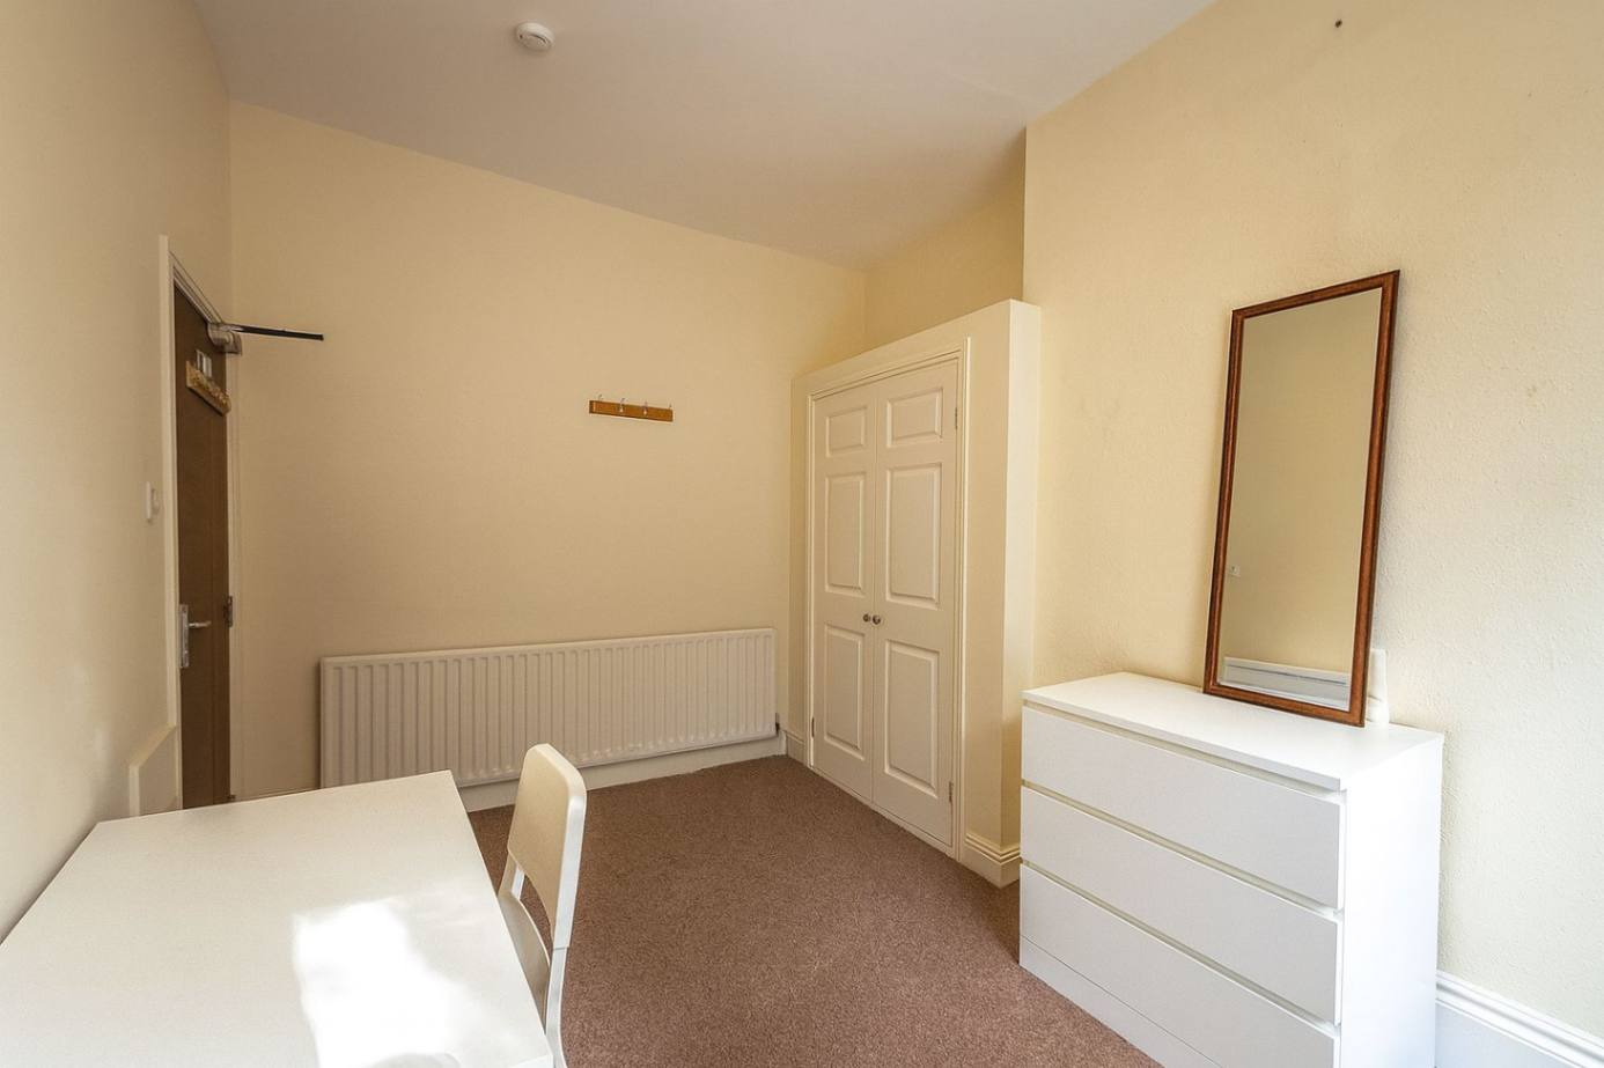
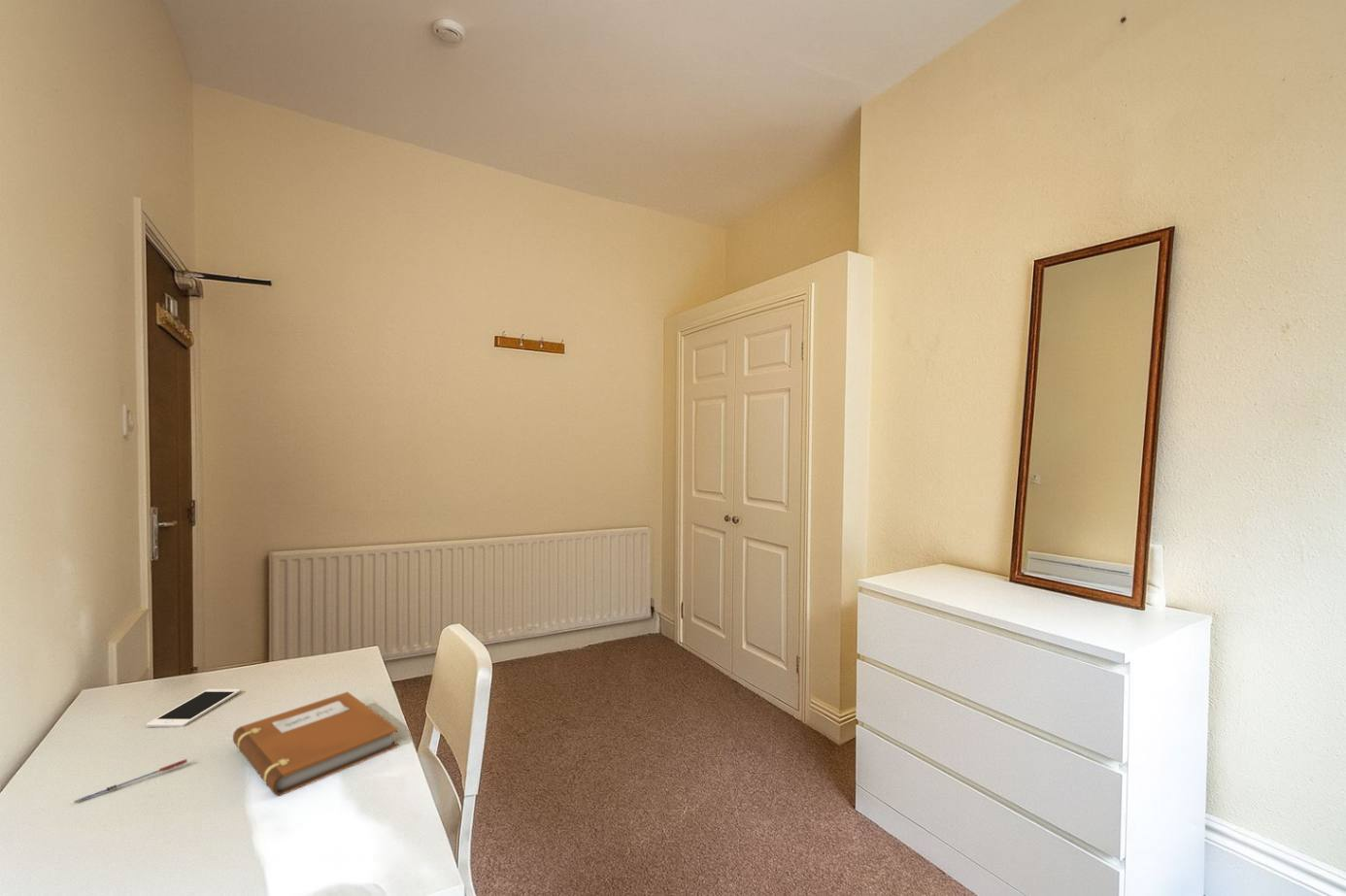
+ pen [73,758,188,804]
+ cell phone [146,688,242,728]
+ notebook [232,691,399,797]
